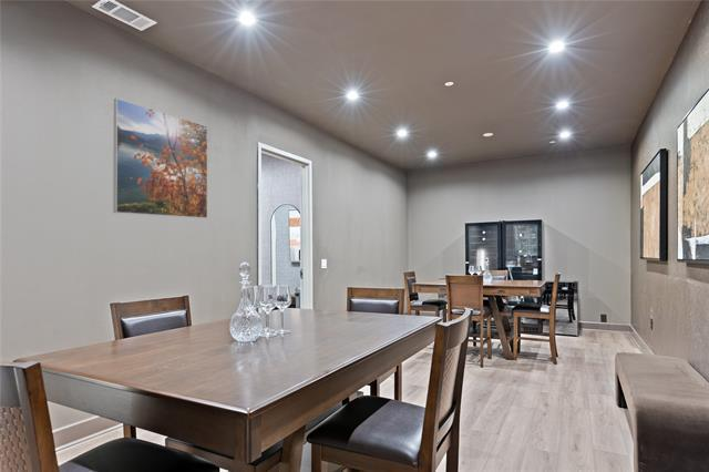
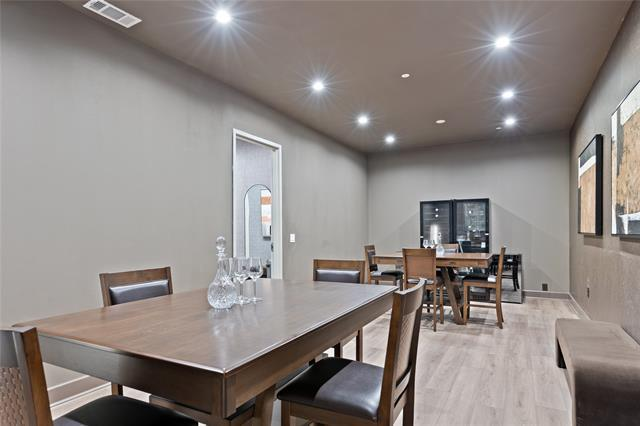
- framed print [112,98,208,219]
